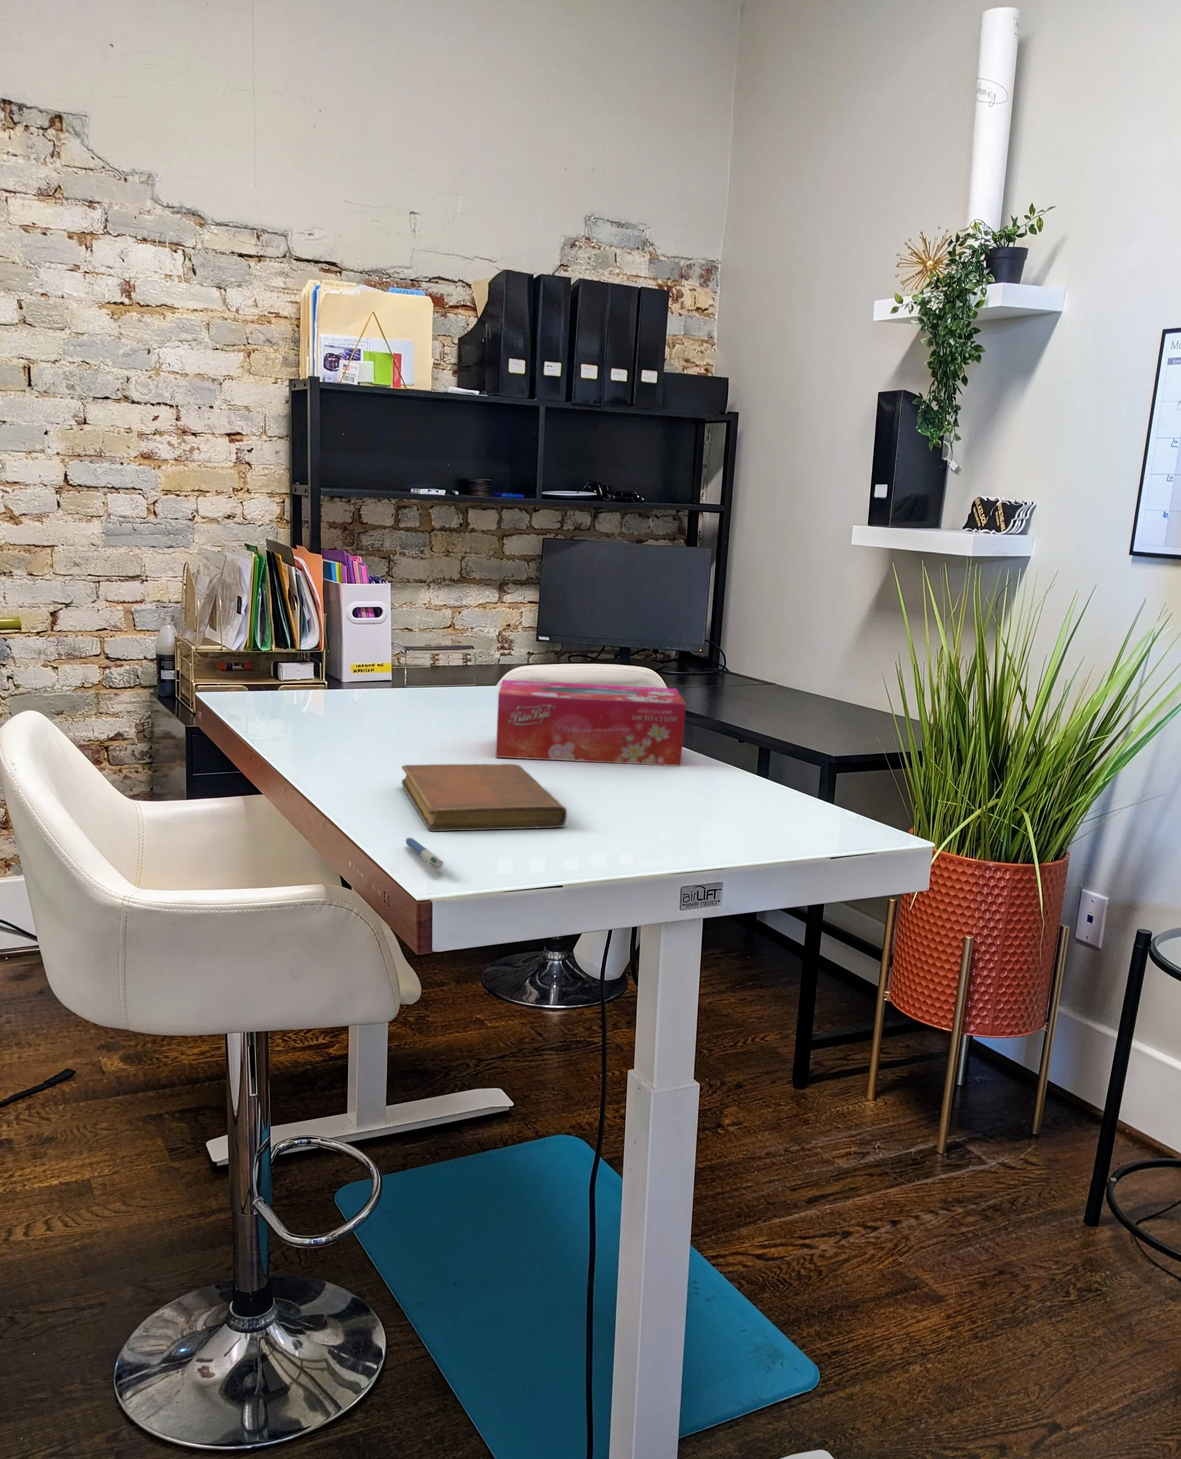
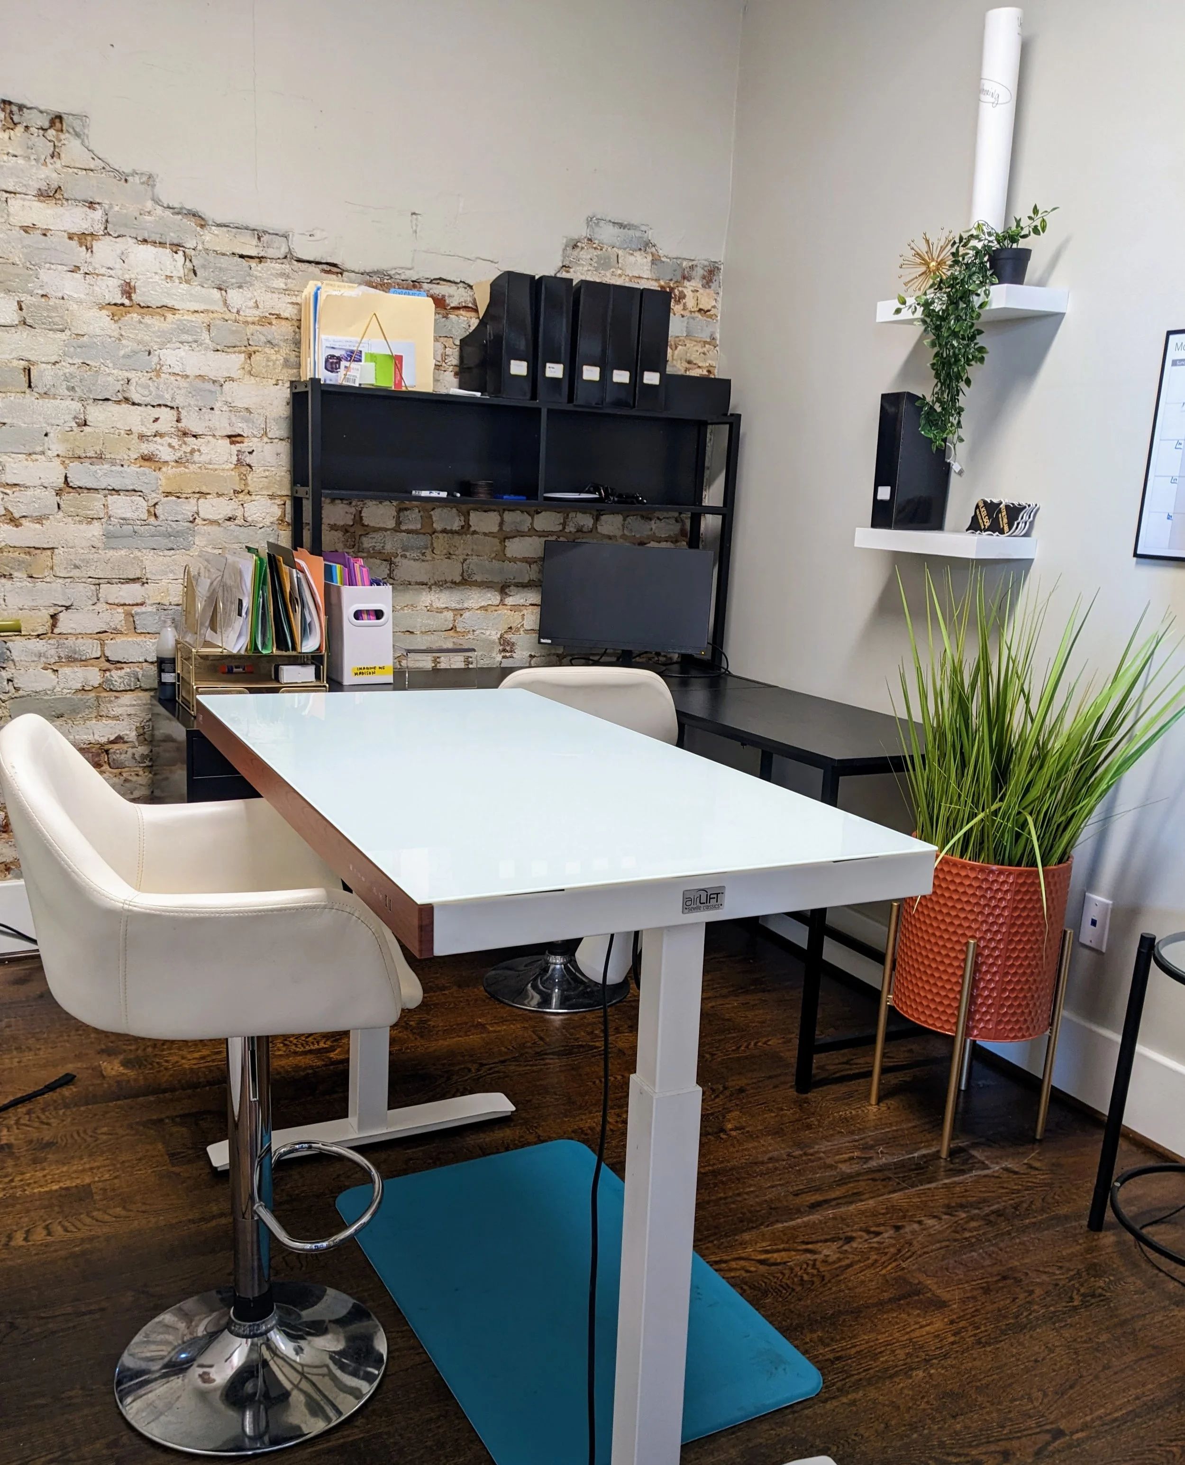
- pen [405,837,443,870]
- notebook [401,764,568,831]
- tissue box [495,680,687,766]
